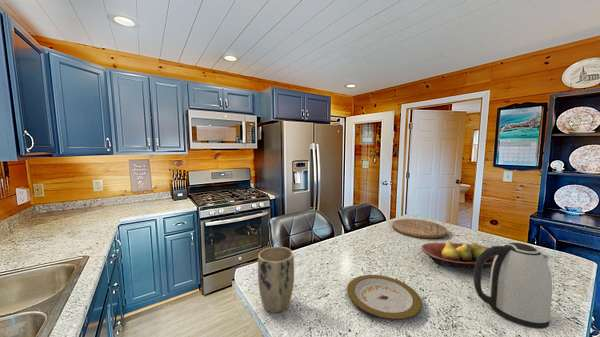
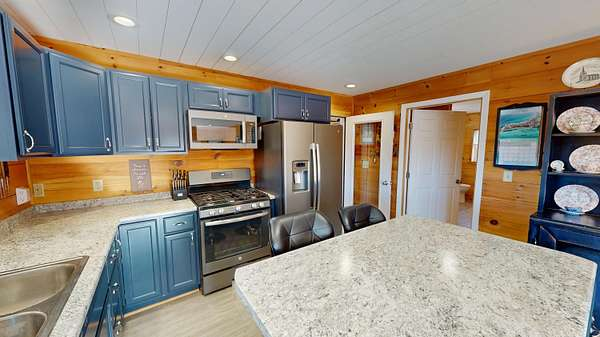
- kettle [473,242,553,330]
- plate [346,274,423,321]
- fruit bowl [420,241,496,270]
- plant pot [257,246,295,314]
- cutting board [392,218,448,240]
